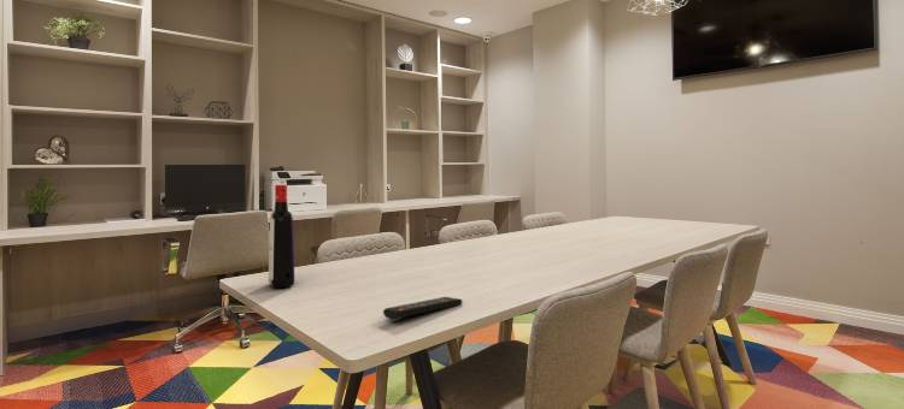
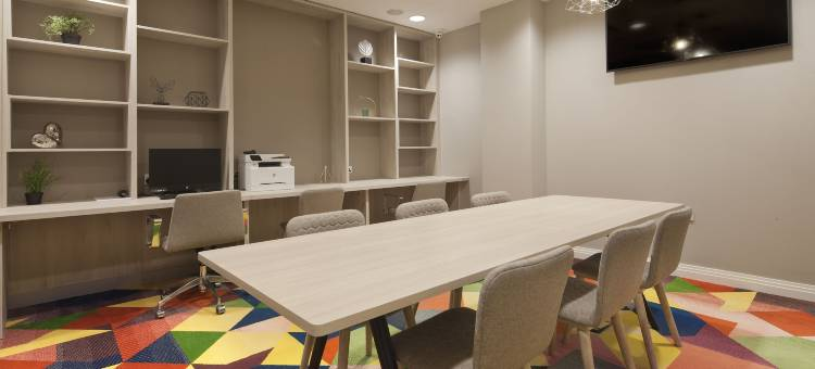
- liquor bottle [268,184,295,289]
- remote control [382,296,464,320]
